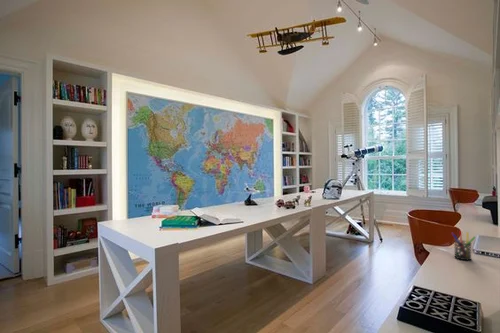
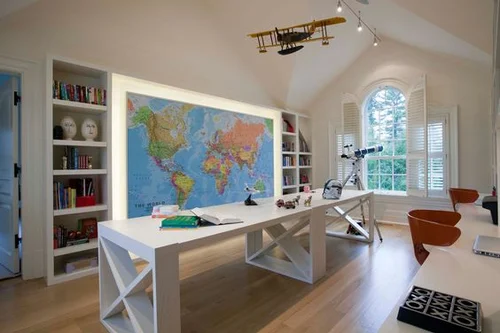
- pen holder [450,230,477,261]
